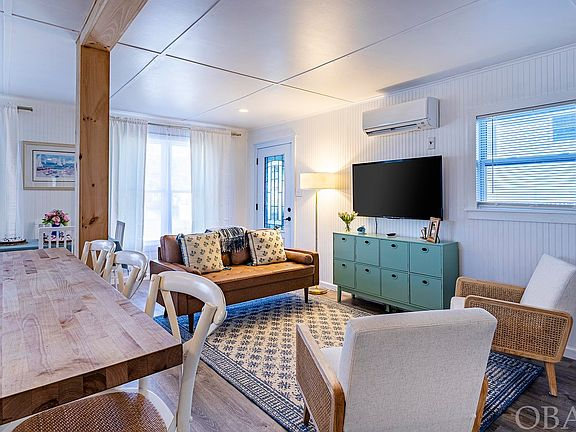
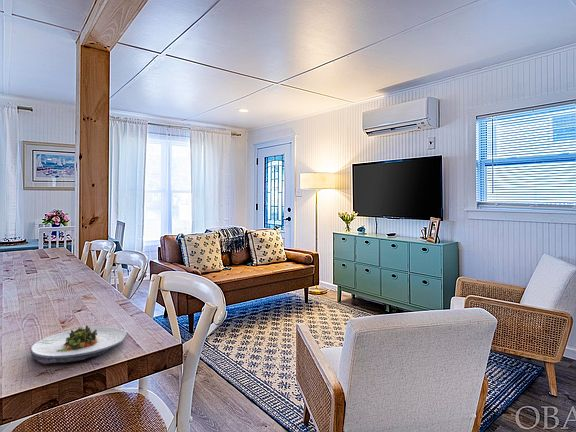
+ salad plate [29,324,128,365]
